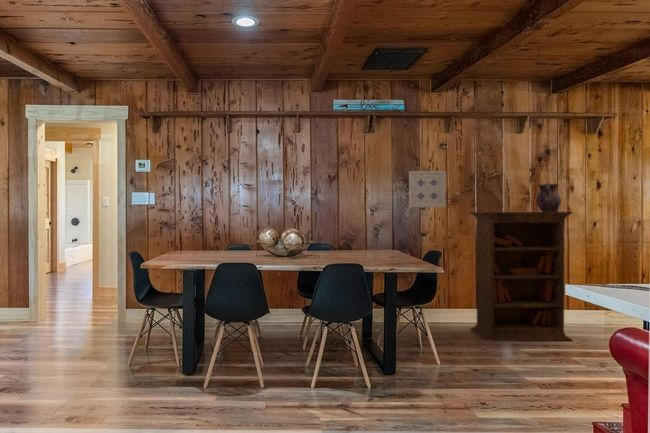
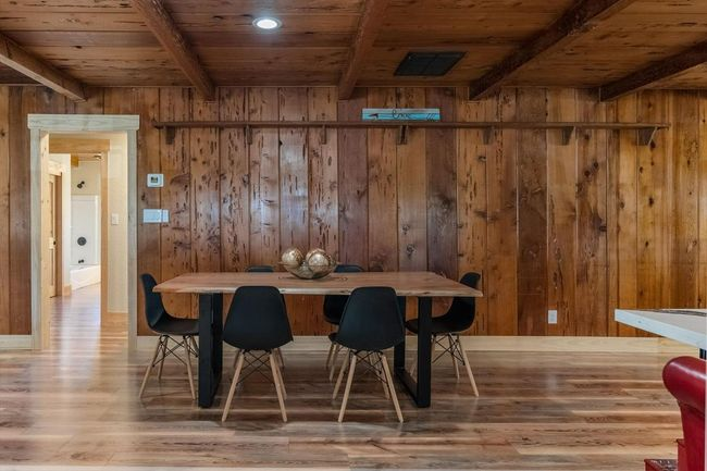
- wall art [408,170,447,208]
- vase [535,182,562,212]
- bookcase [468,211,575,342]
